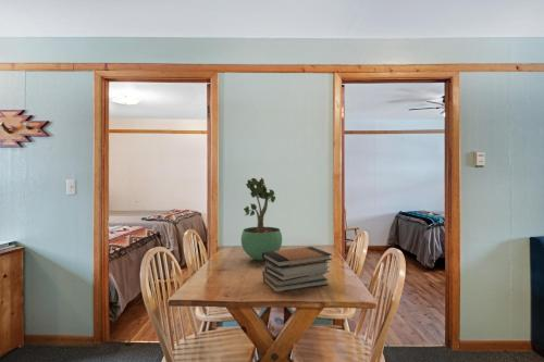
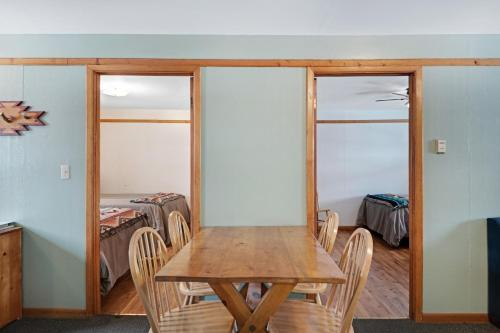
- book stack [261,246,333,294]
- potted plant [240,177,283,261]
